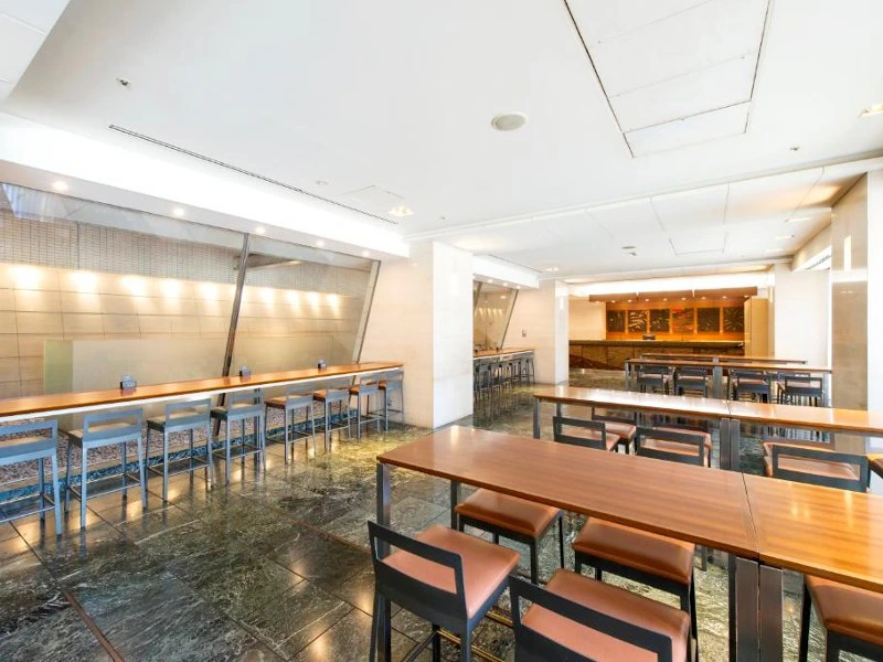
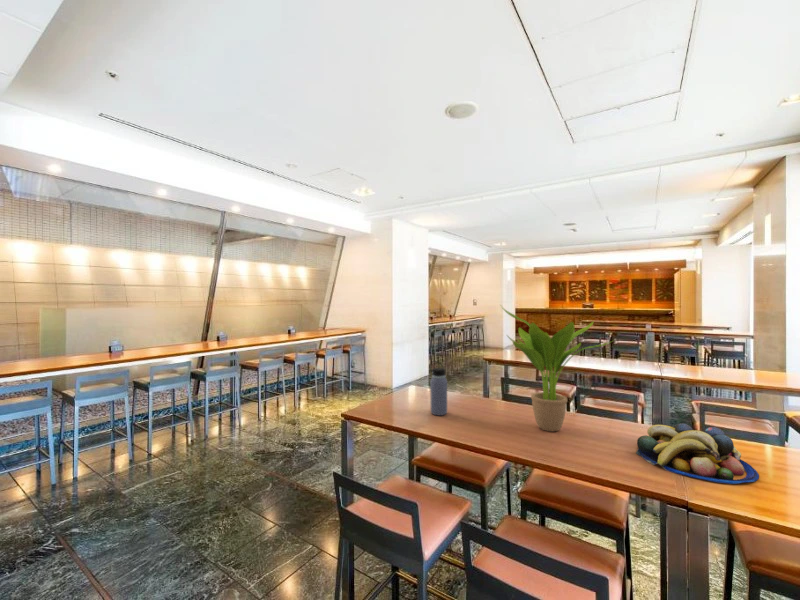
+ fruit bowl [635,422,760,485]
+ water bottle [429,360,448,416]
+ potted plant [500,305,613,432]
